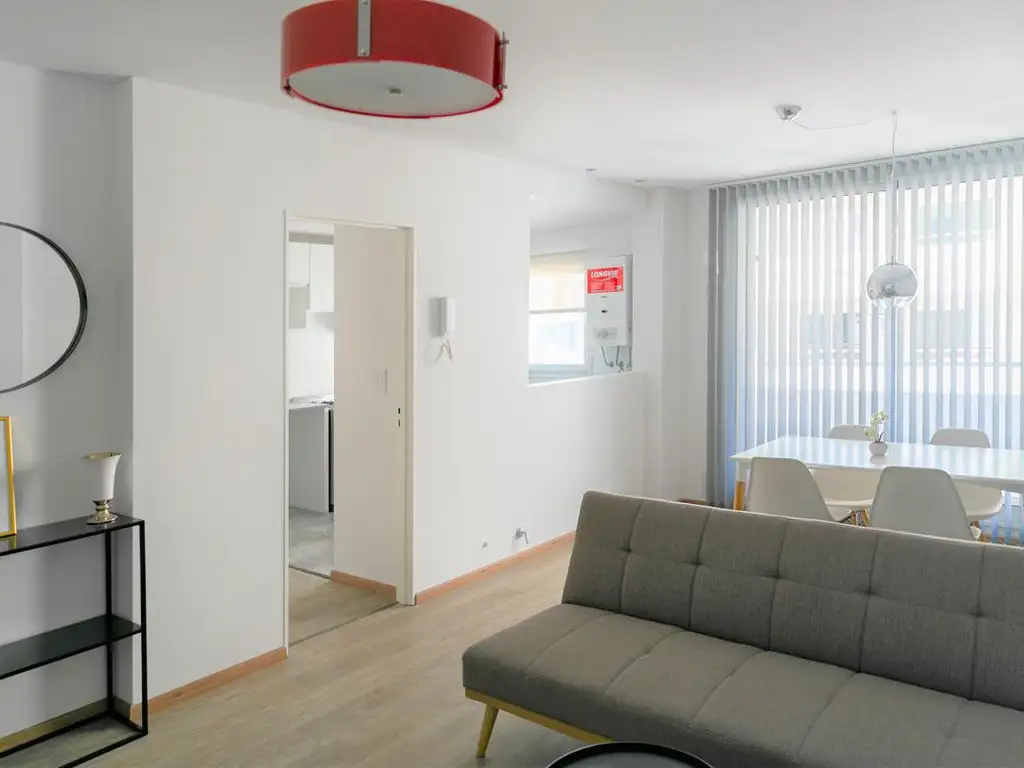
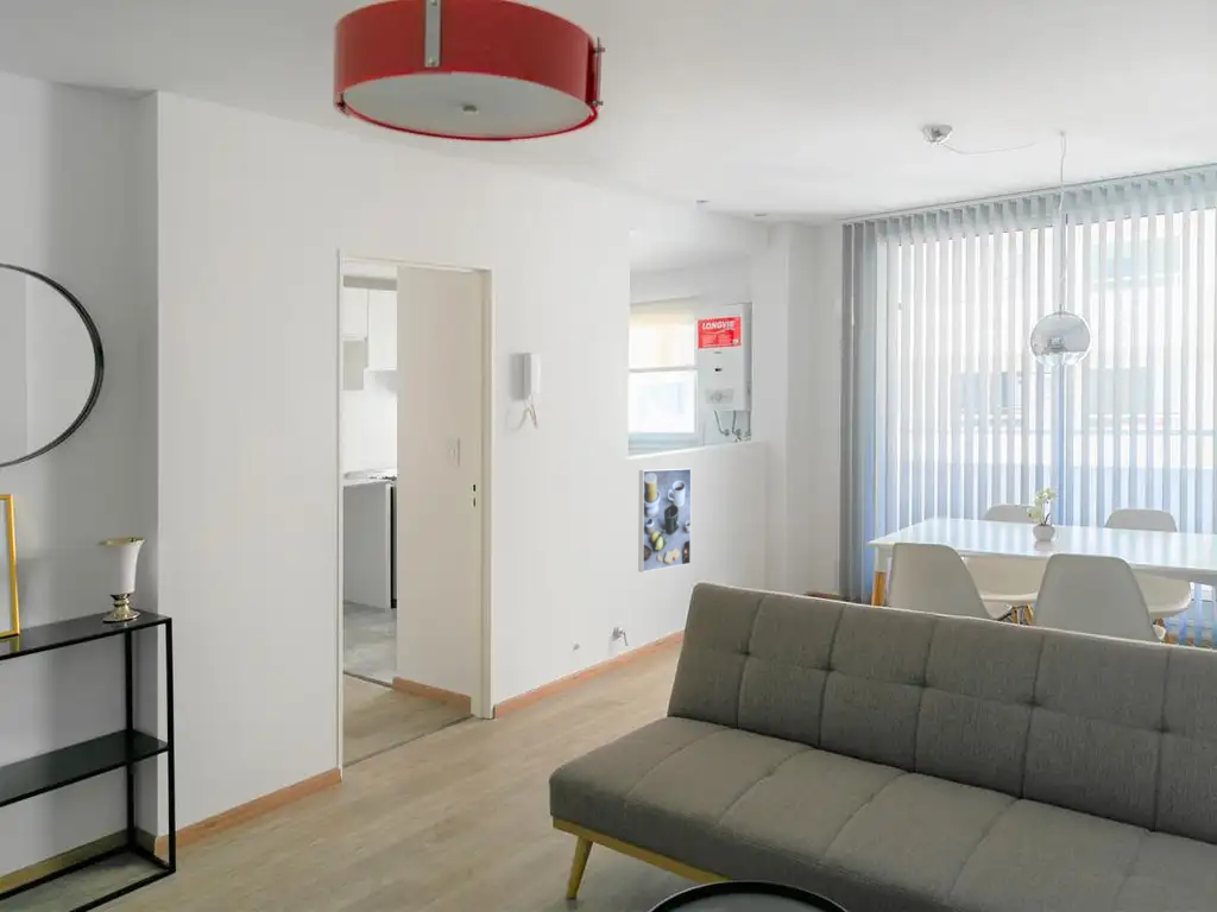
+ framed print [637,468,692,574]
